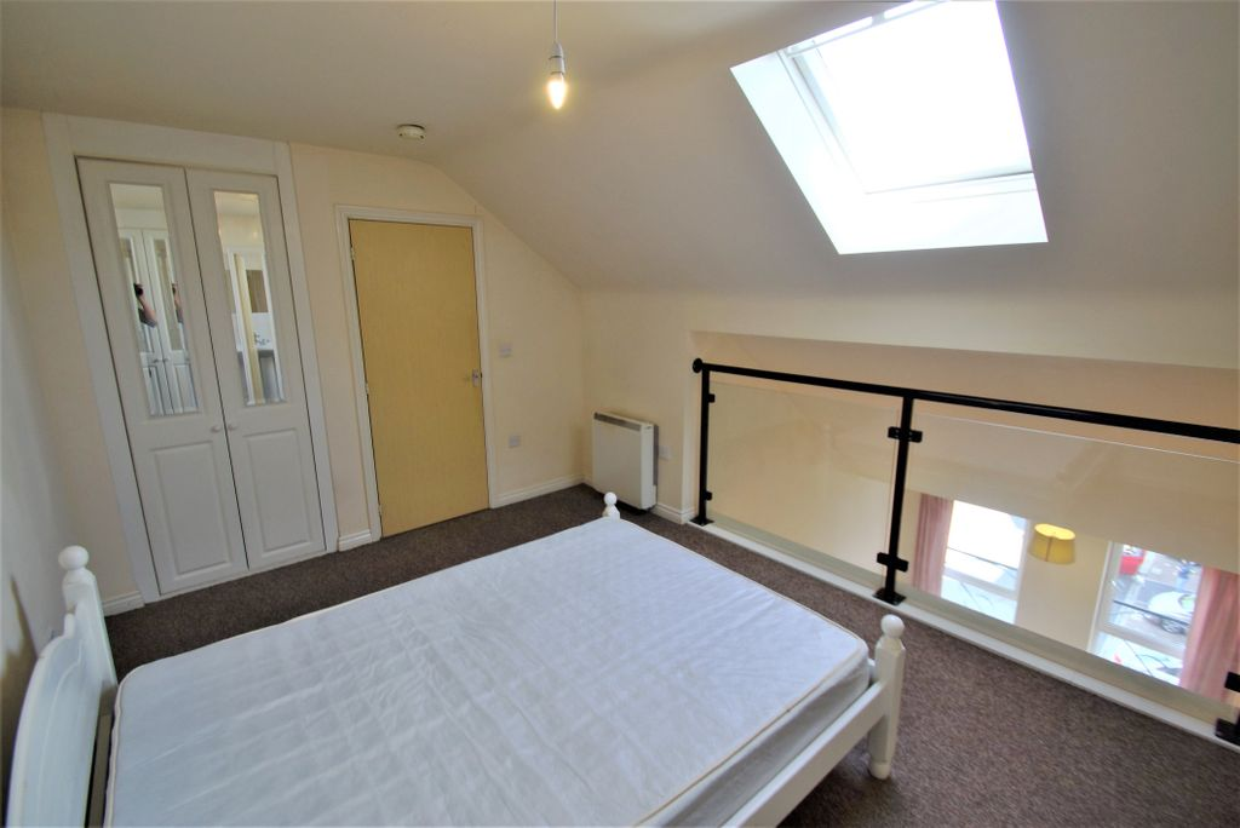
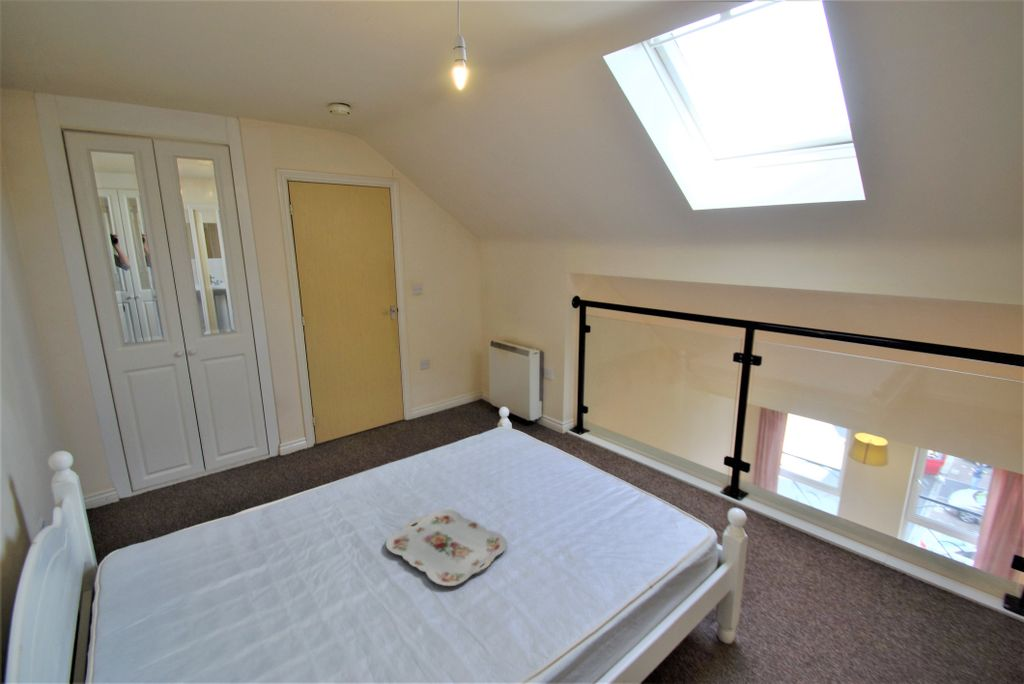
+ serving tray [385,508,508,587]
